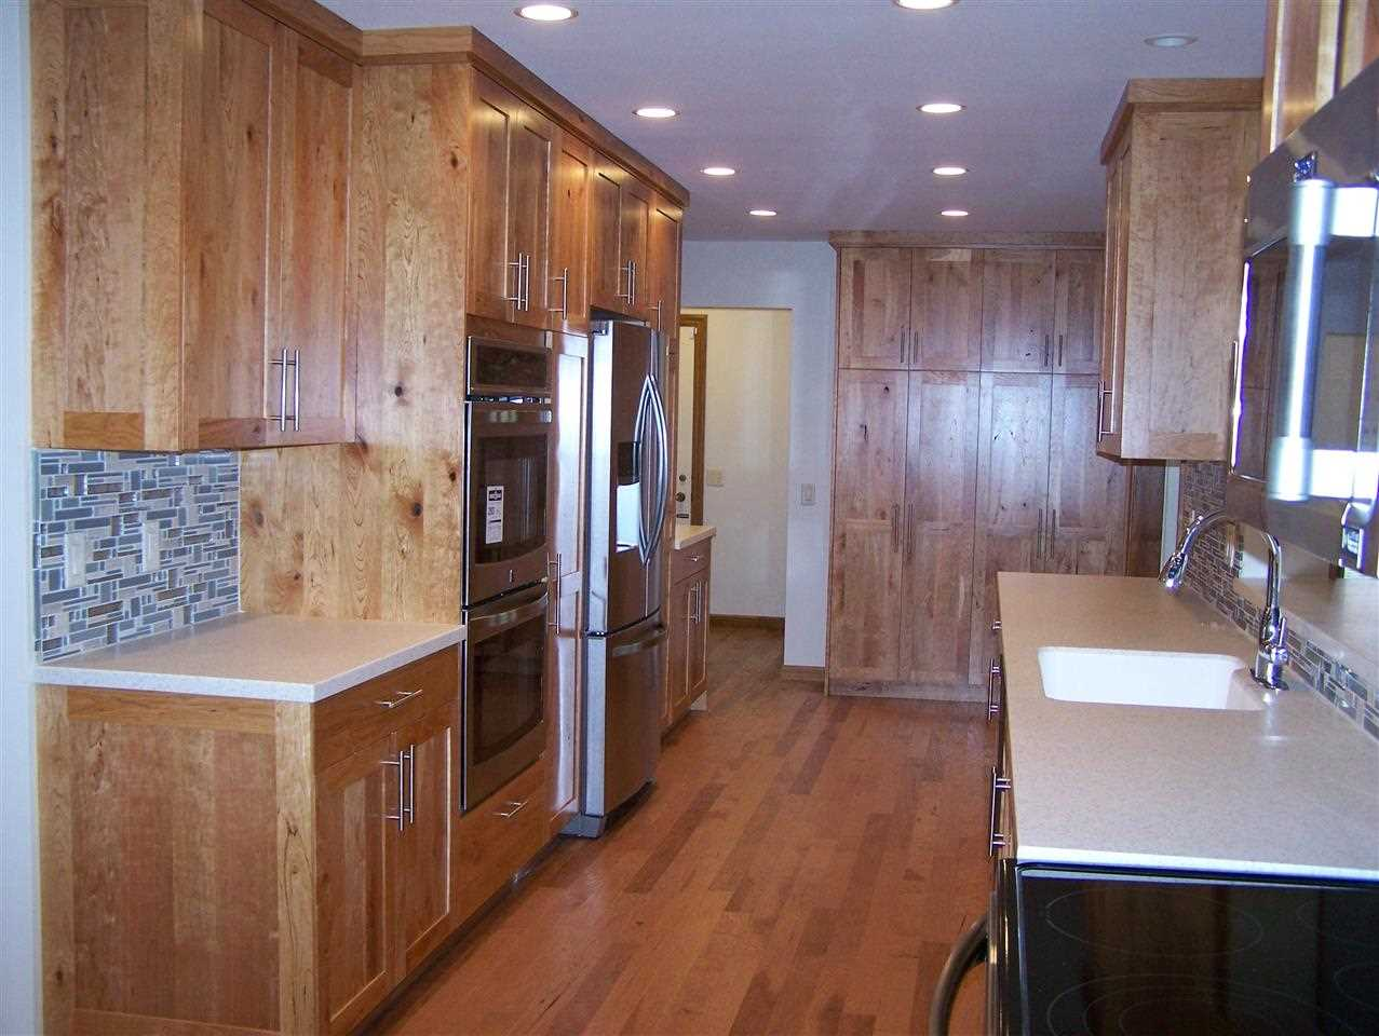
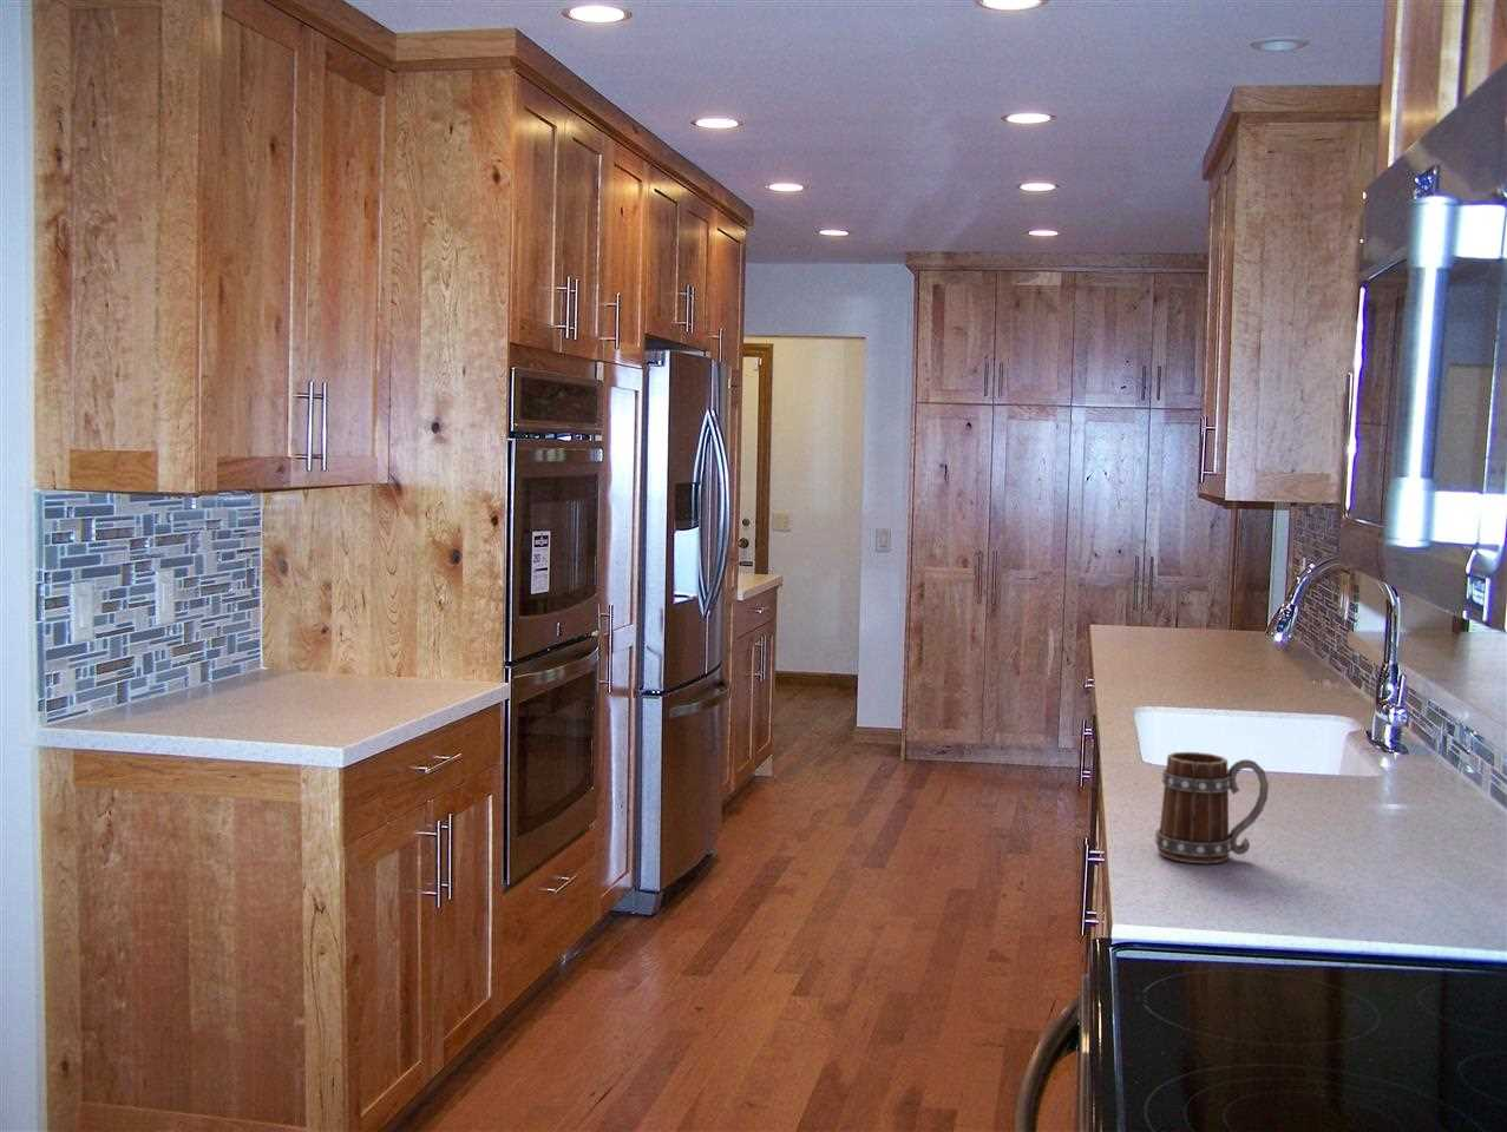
+ mug [1154,751,1270,866]
